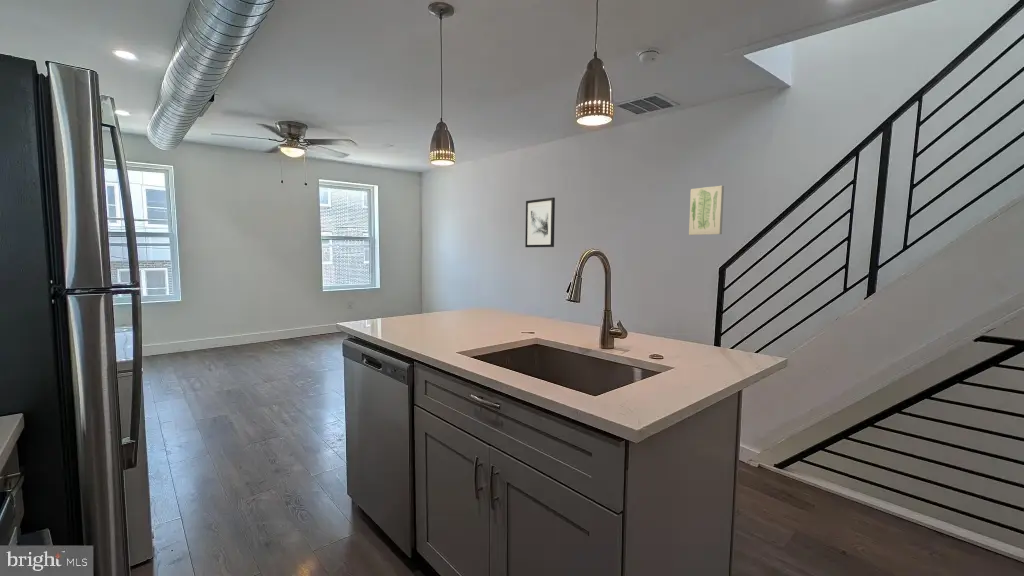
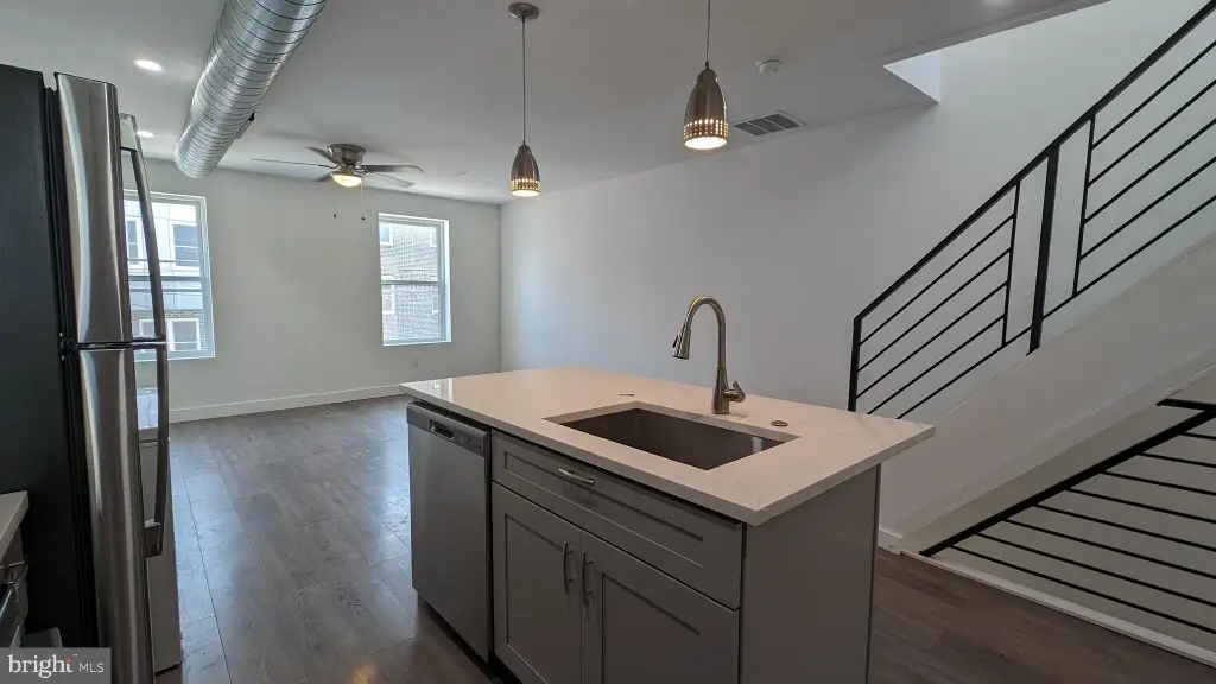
- wall art [688,185,725,236]
- wall art [524,197,556,248]
